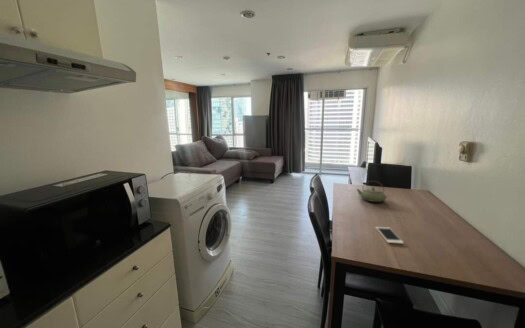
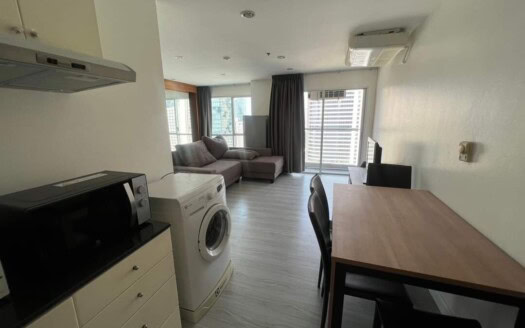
- cell phone [374,226,405,245]
- teapot [355,180,388,203]
